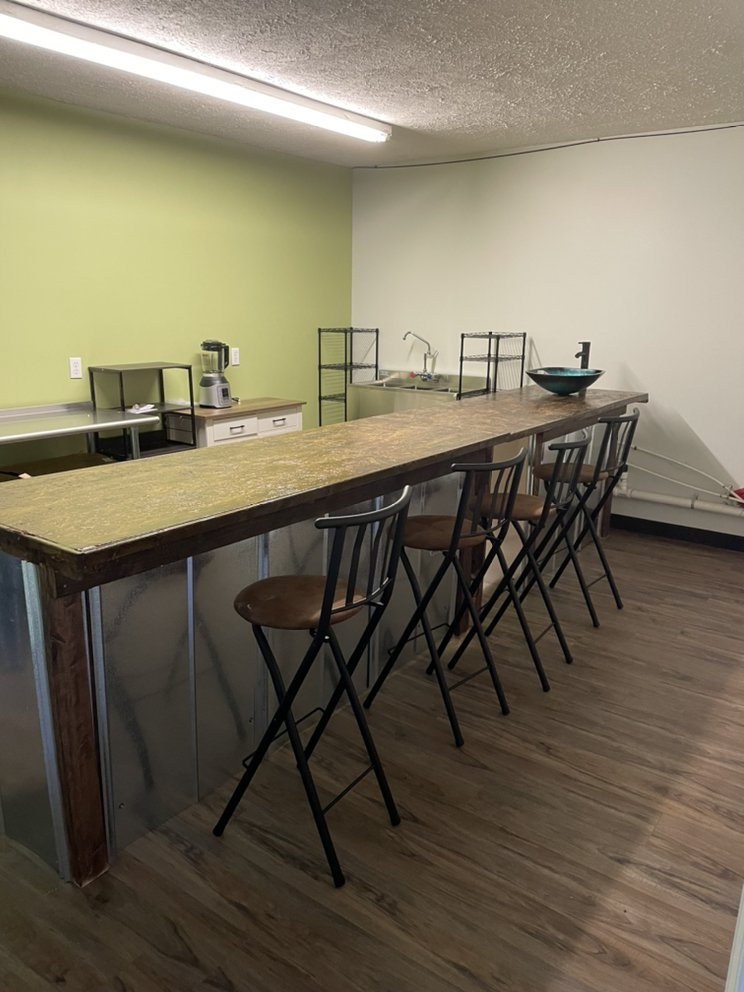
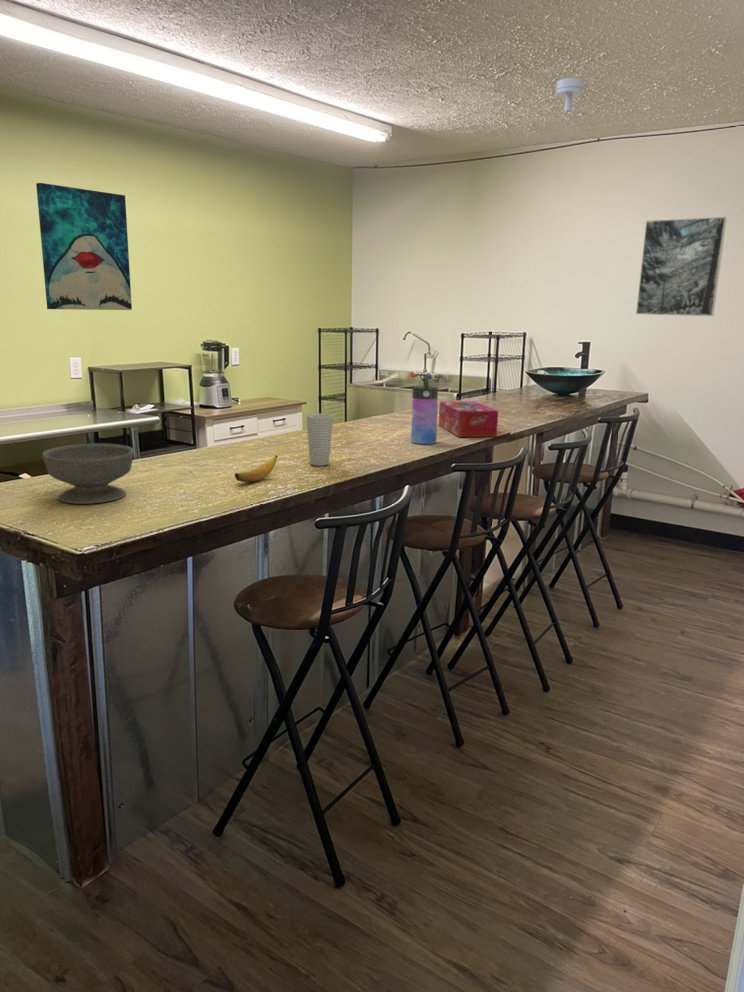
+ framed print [635,216,728,317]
+ bowl [41,442,135,505]
+ wall art [35,182,133,311]
+ tissue box [438,400,499,438]
+ cup [305,413,334,467]
+ banana [234,454,279,483]
+ water bottle [410,373,439,445]
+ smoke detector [555,77,585,113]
